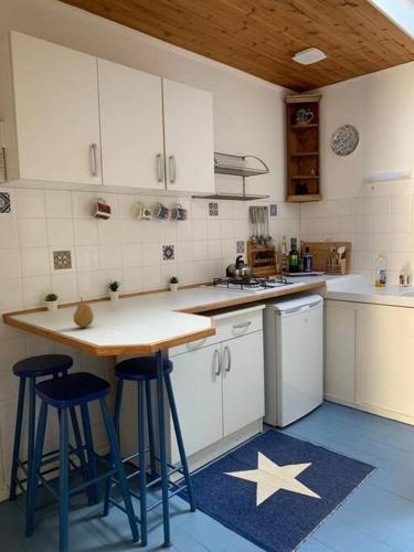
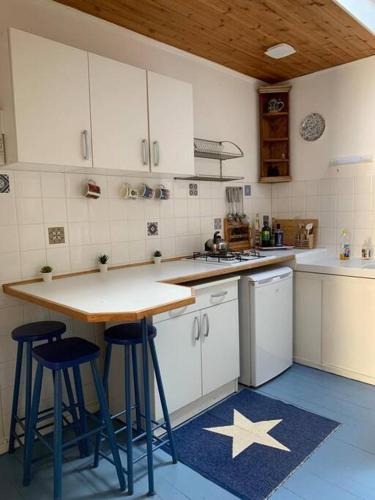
- fruit [73,296,95,329]
